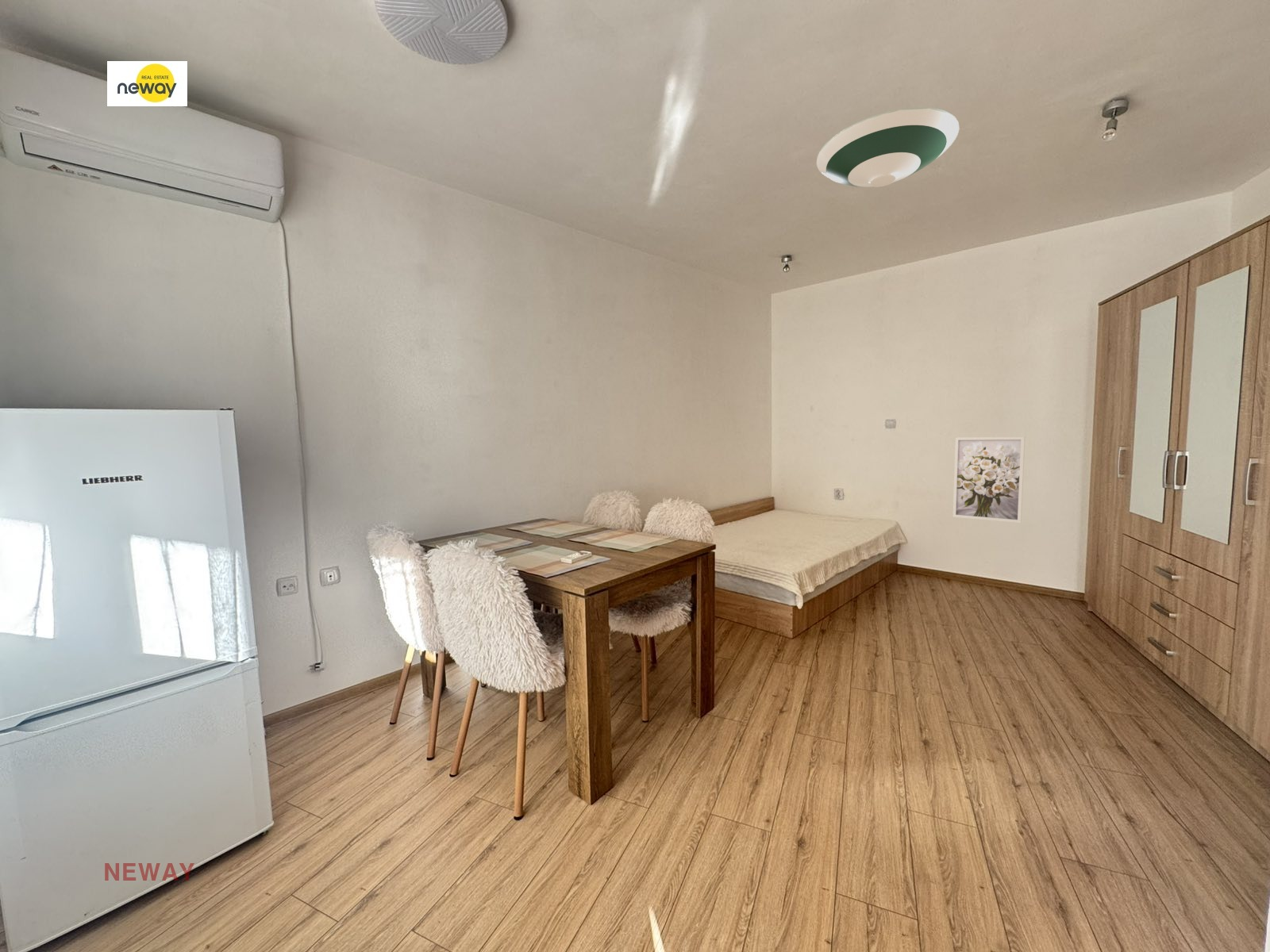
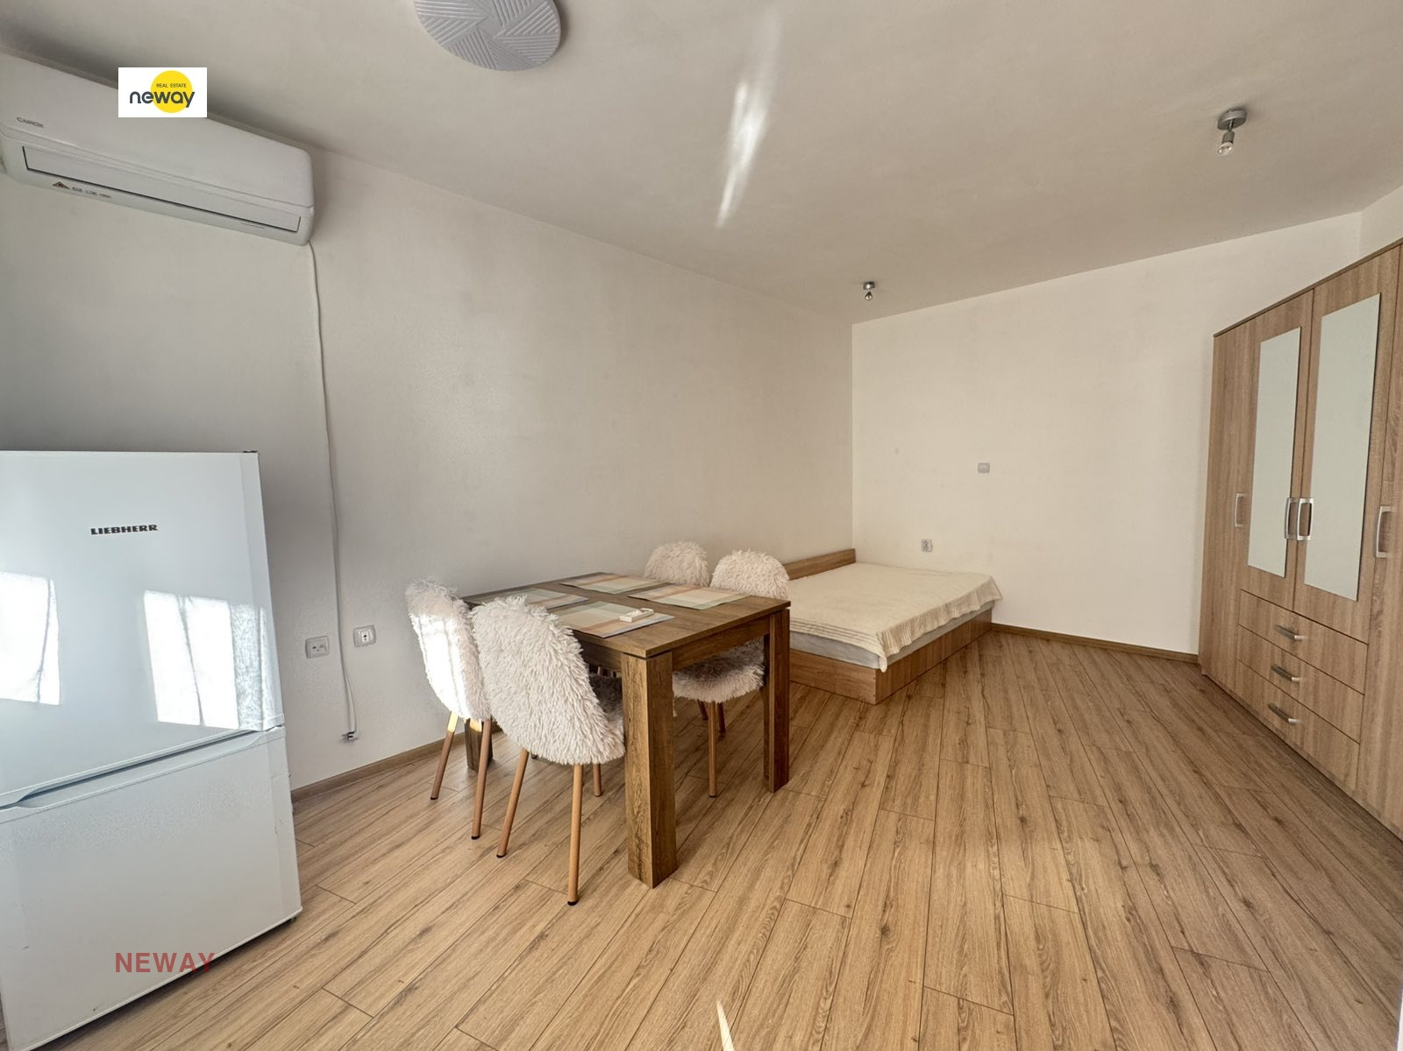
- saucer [816,107,960,188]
- wall art [952,436,1026,524]
